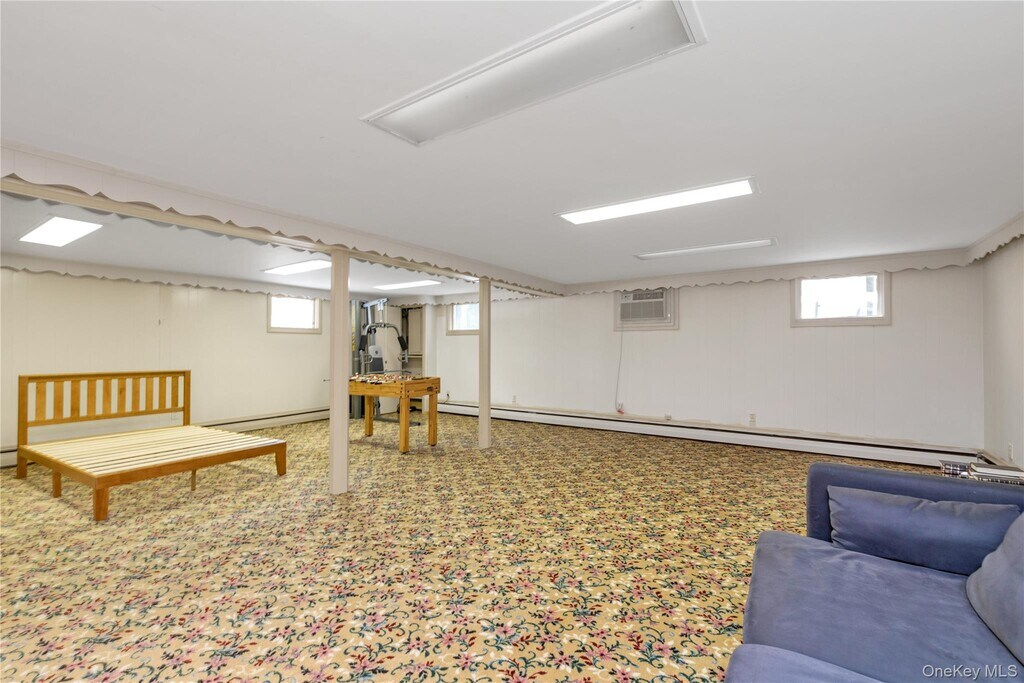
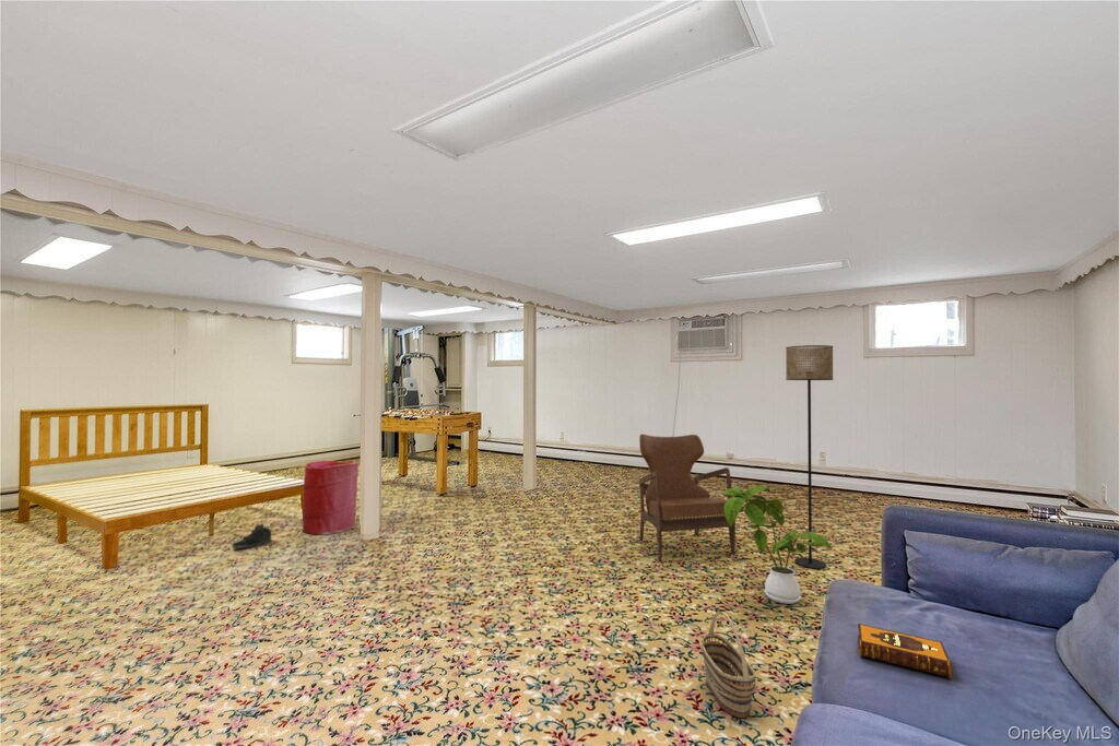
+ hardback book [857,623,953,679]
+ house plant [722,485,834,605]
+ armchair [638,433,737,561]
+ laundry hamper [302,460,360,535]
+ basket [702,611,756,719]
+ floor lamp [785,344,835,570]
+ sneaker [231,523,273,549]
